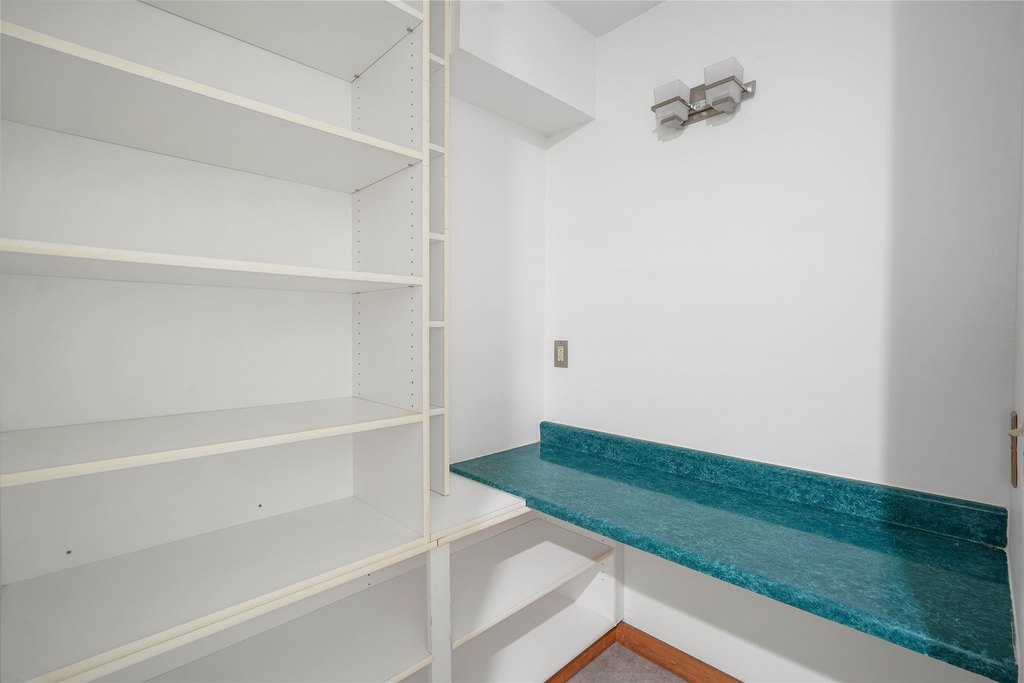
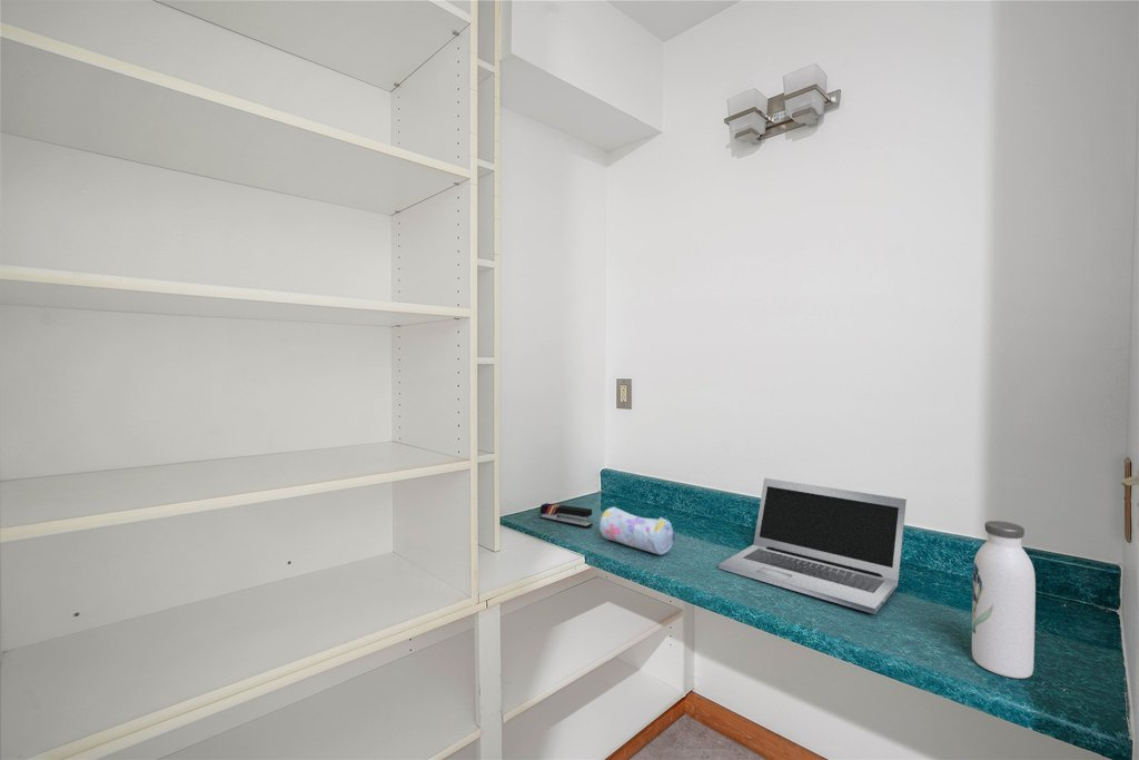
+ stapler [538,502,594,529]
+ water bottle [971,520,1037,680]
+ laptop [717,477,908,615]
+ pencil case [598,506,676,556]
